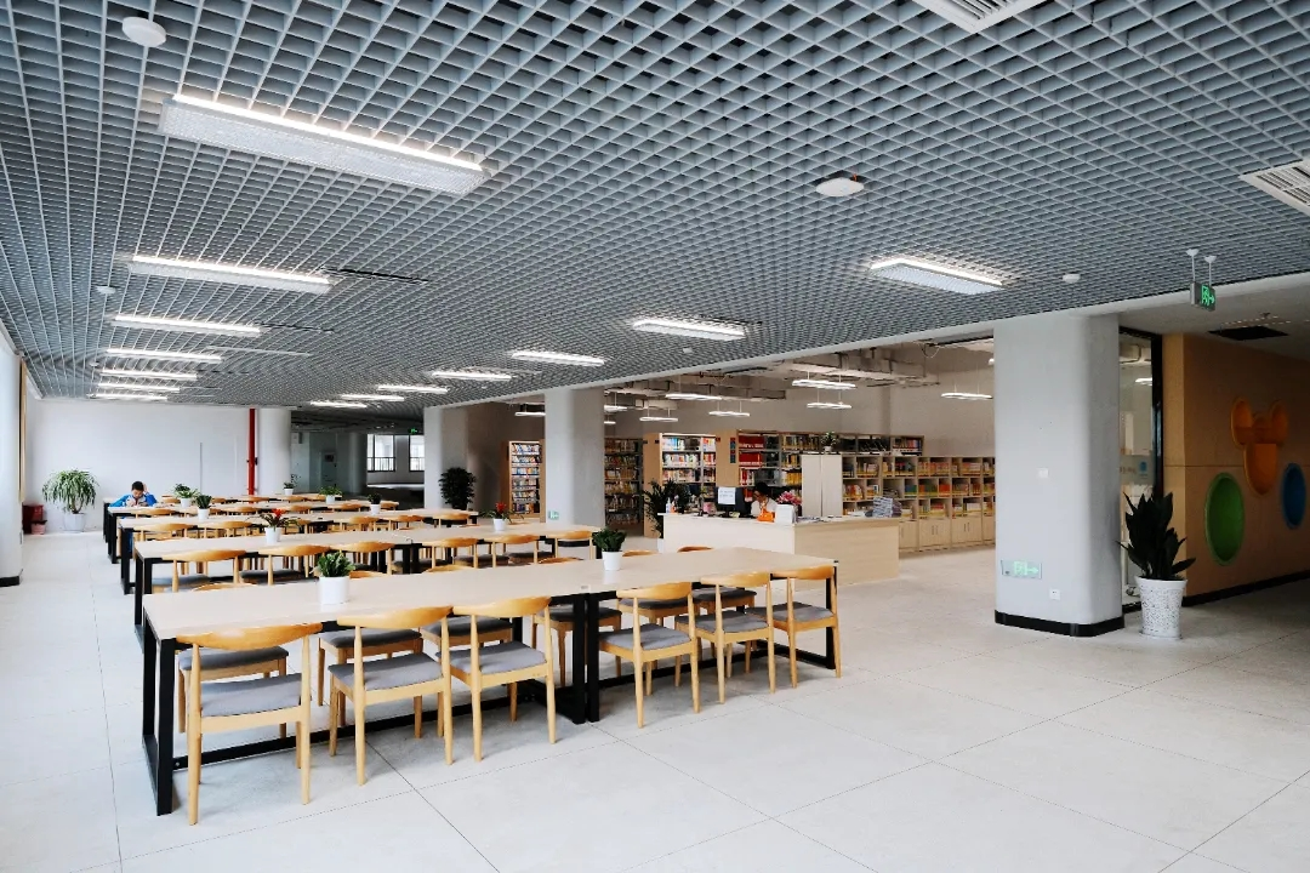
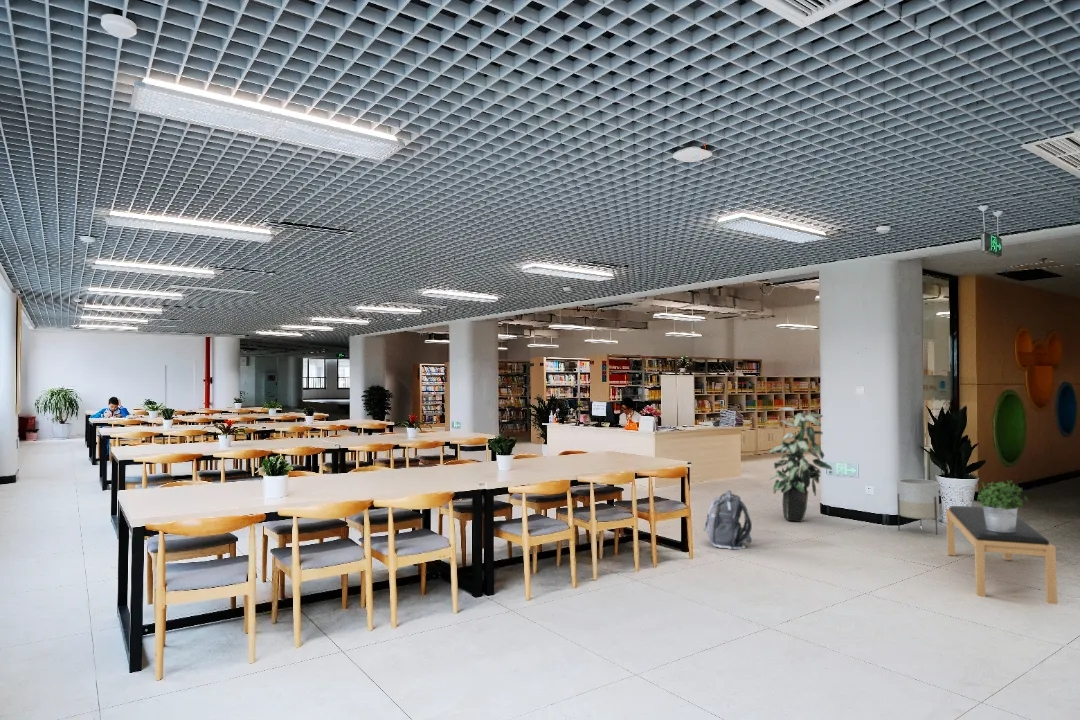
+ bench [945,505,1058,605]
+ backpack [702,489,753,550]
+ indoor plant [768,406,833,523]
+ planter [896,478,940,536]
+ potted plant [976,479,1029,533]
